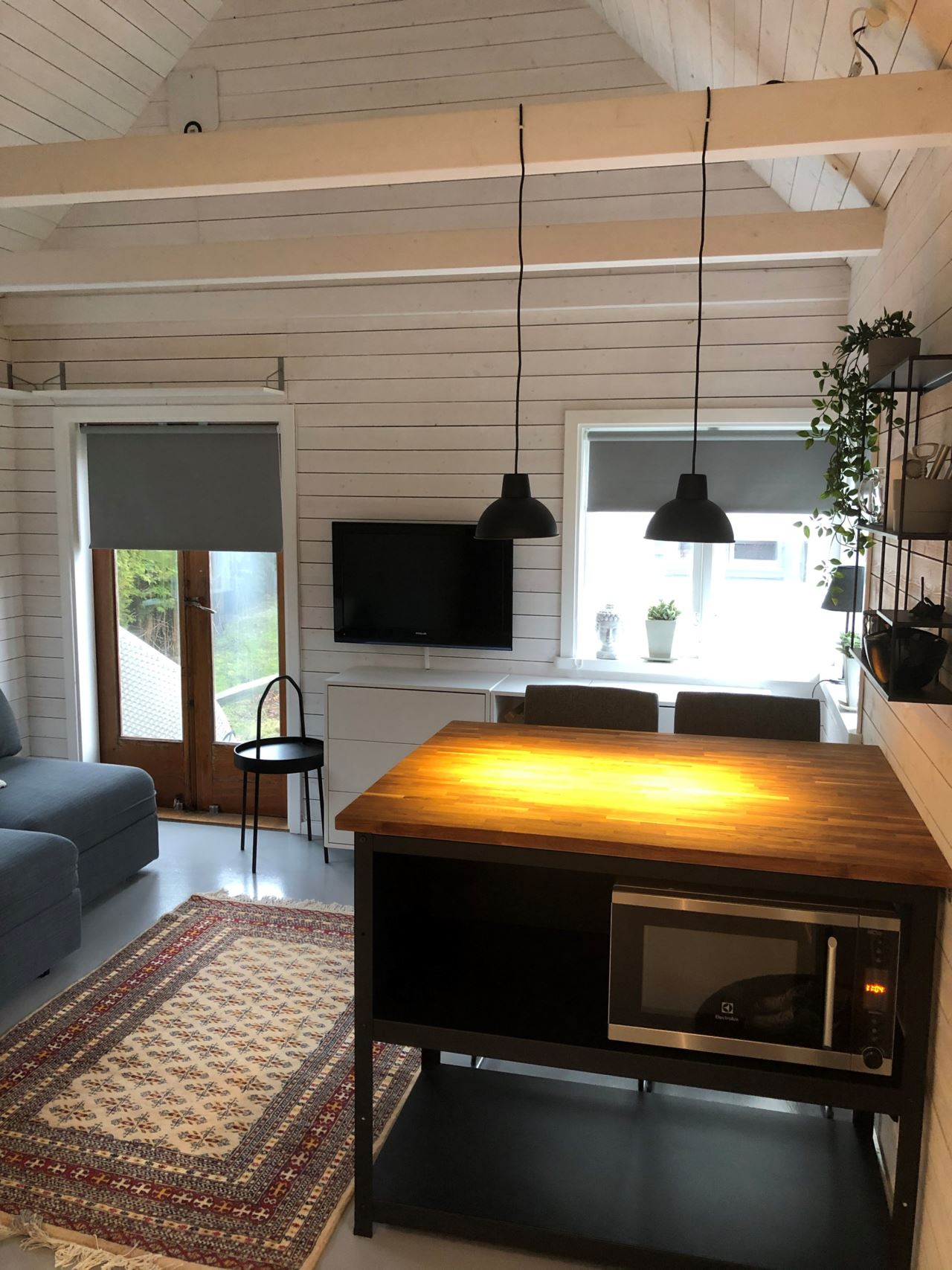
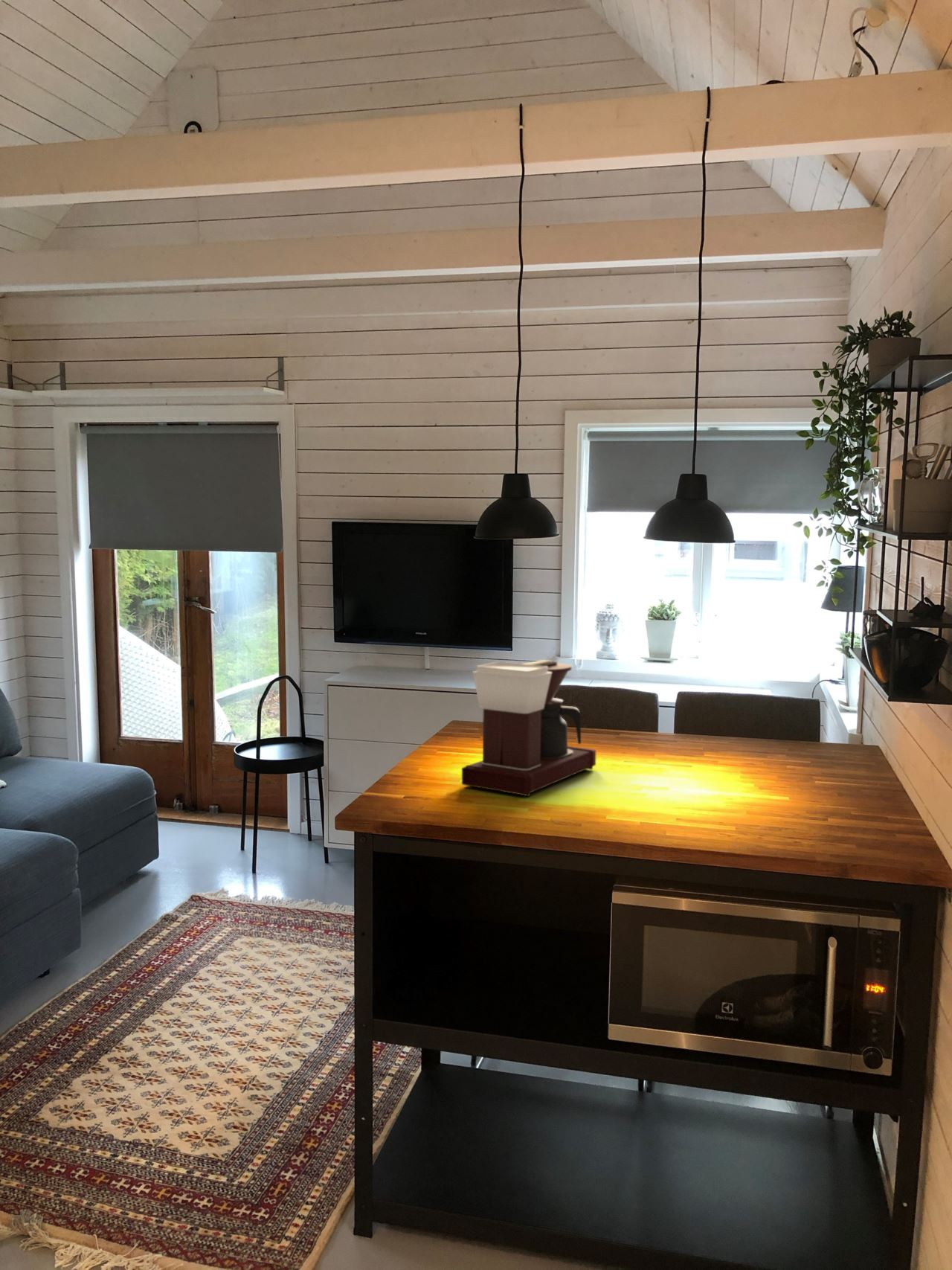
+ coffee maker [461,659,596,797]
